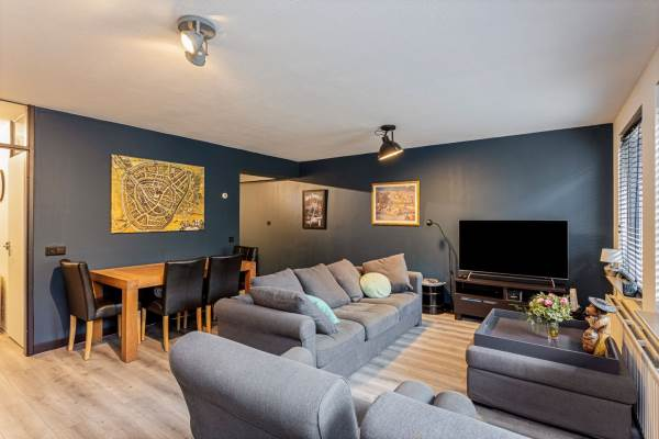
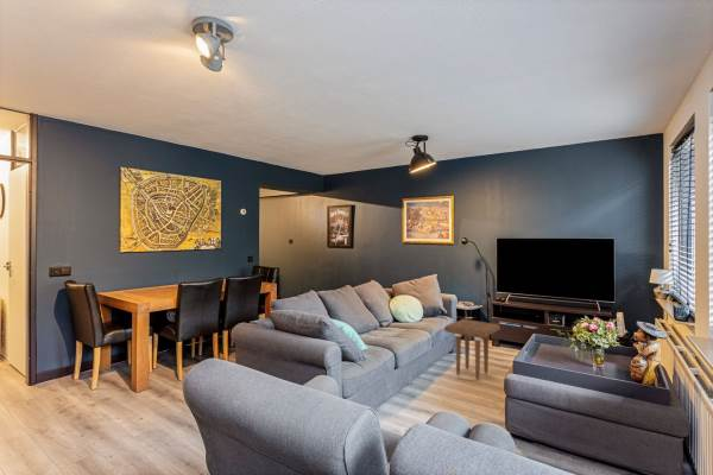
+ side table [443,318,501,382]
